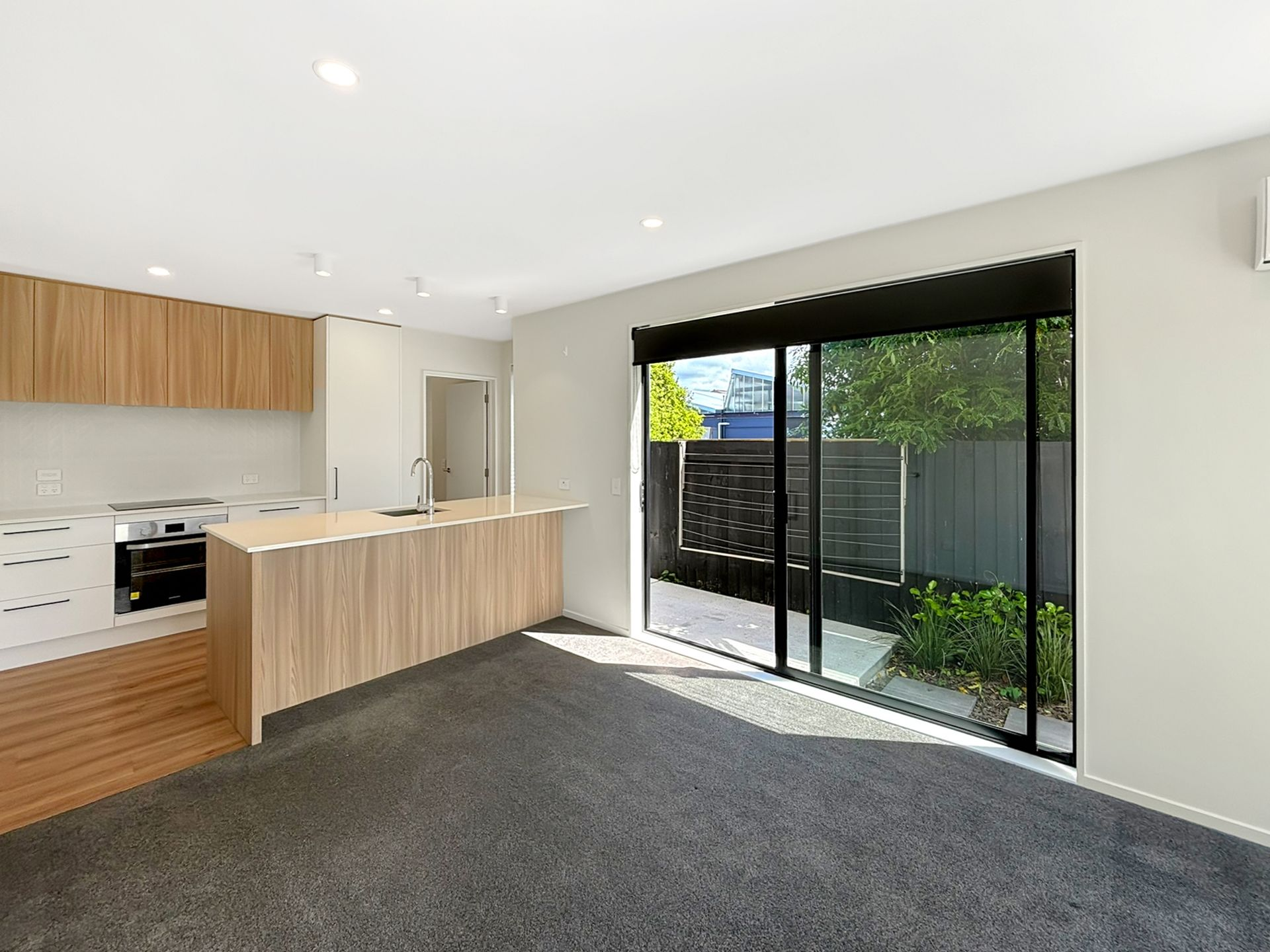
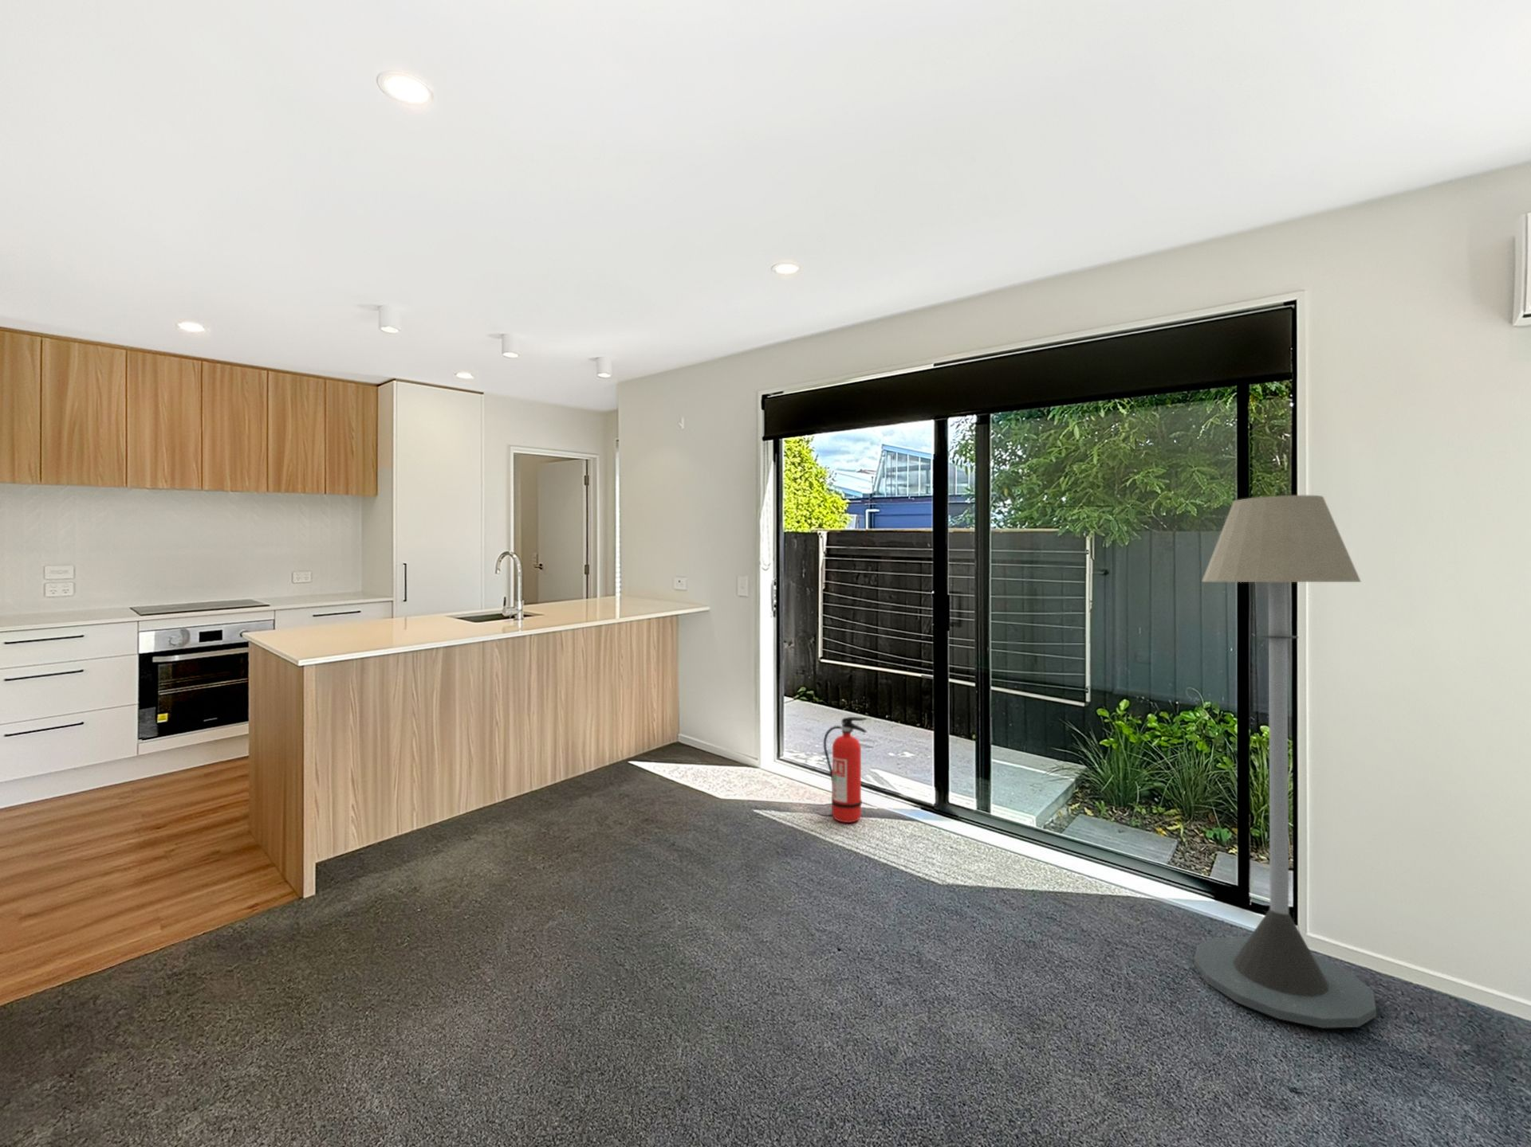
+ floor lamp [1193,495,1377,1028]
+ fire extinguisher [823,716,868,824]
